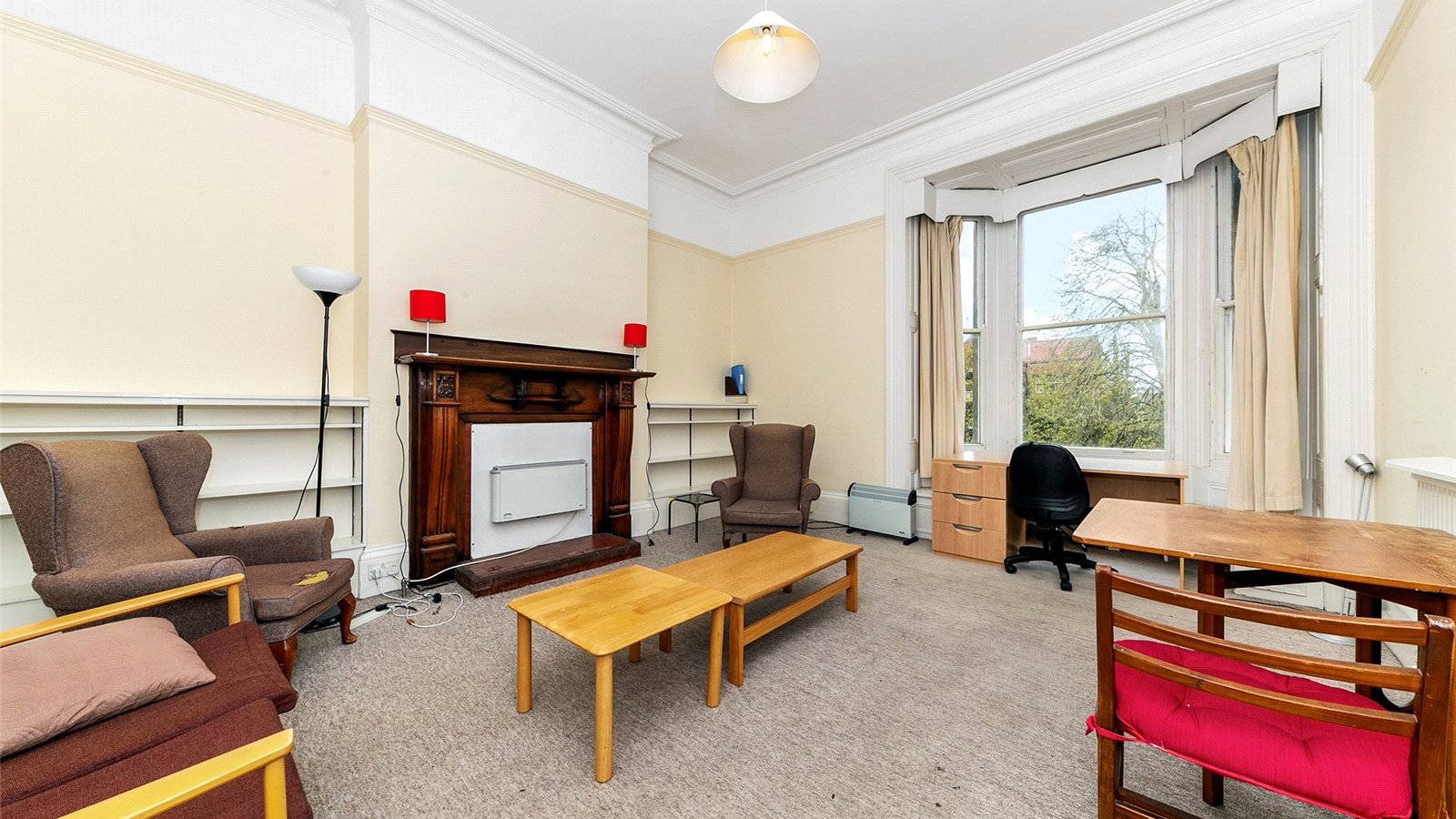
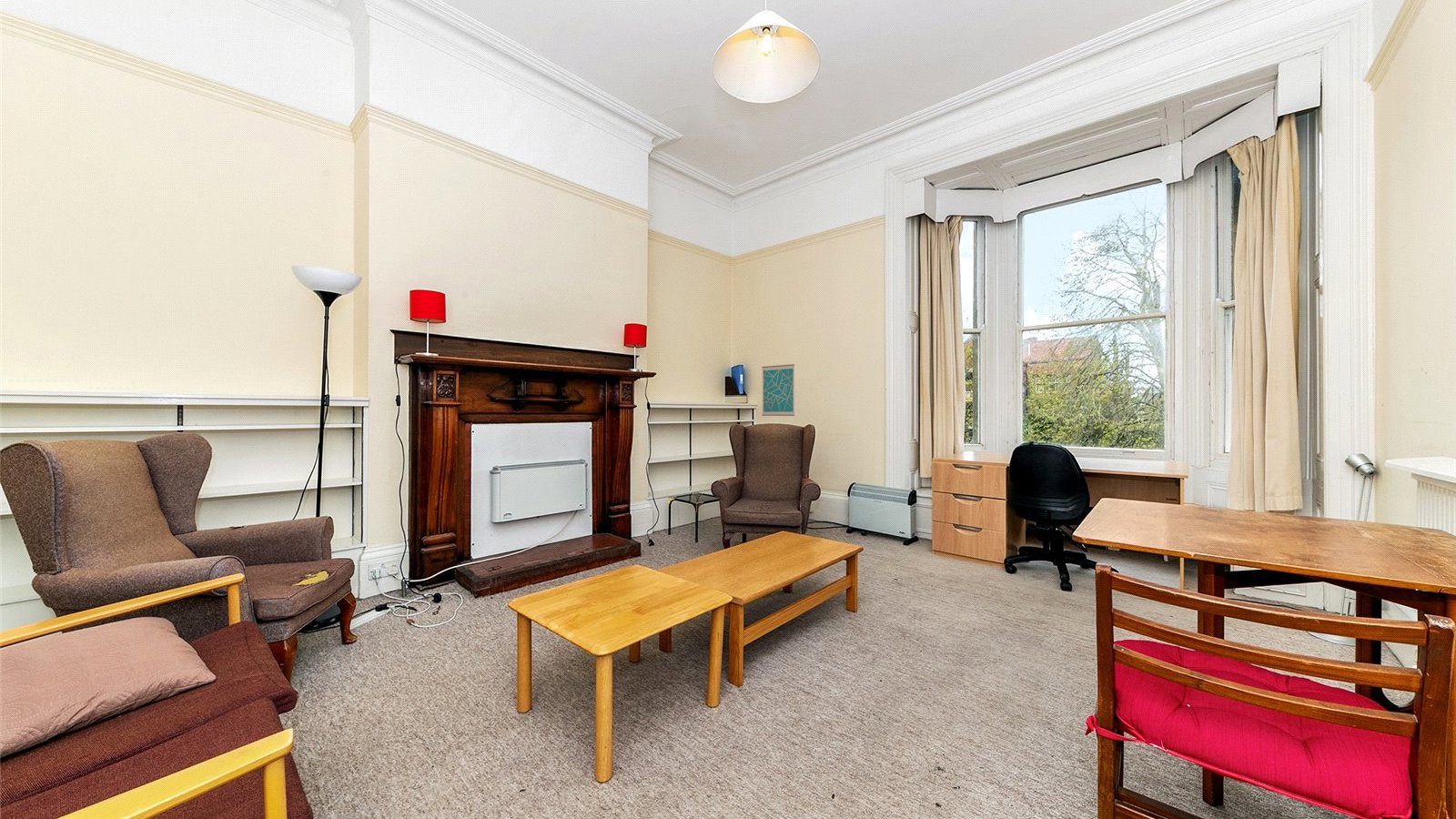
+ wall art [761,363,795,417]
